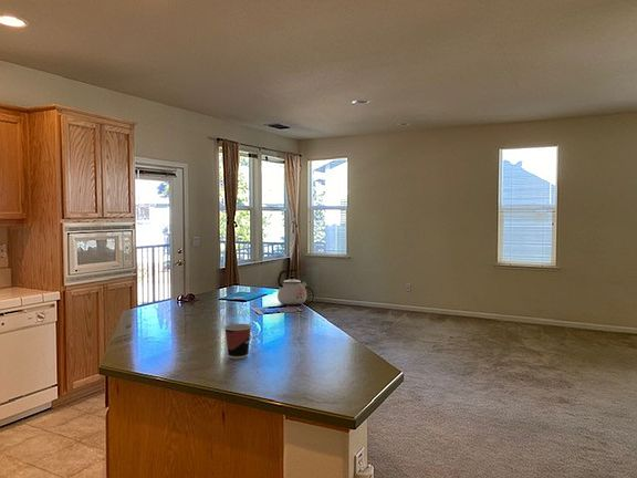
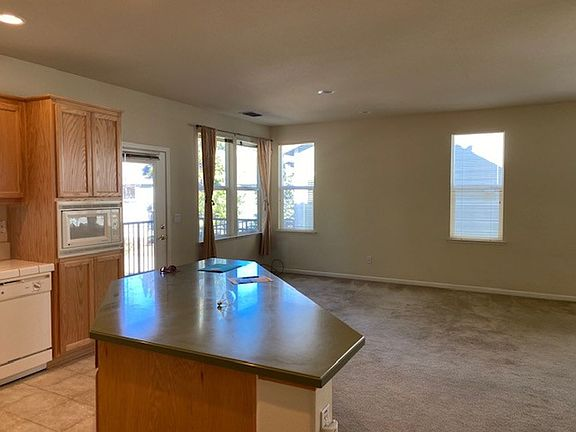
- cup [223,323,252,360]
- kettle [276,268,307,305]
